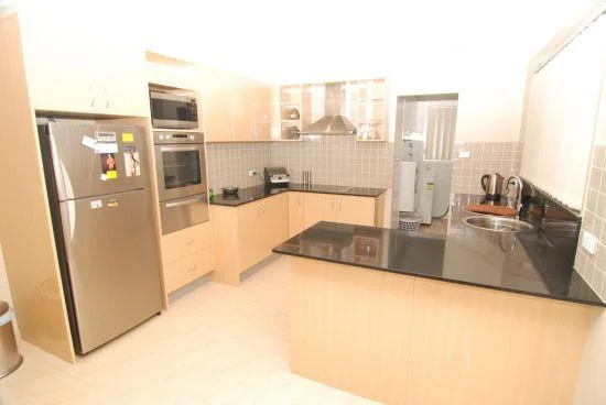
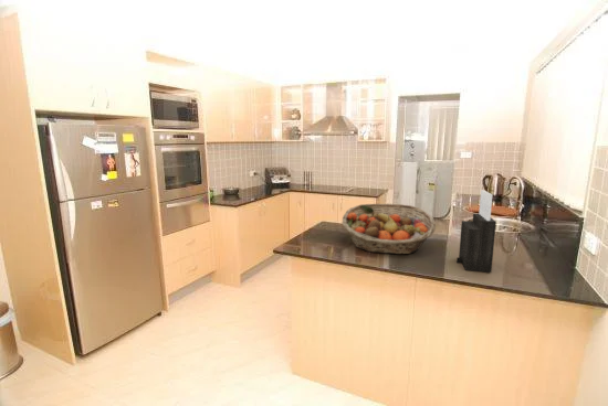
+ knife block [455,189,497,274]
+ fruit basket [340,203,437,255]
